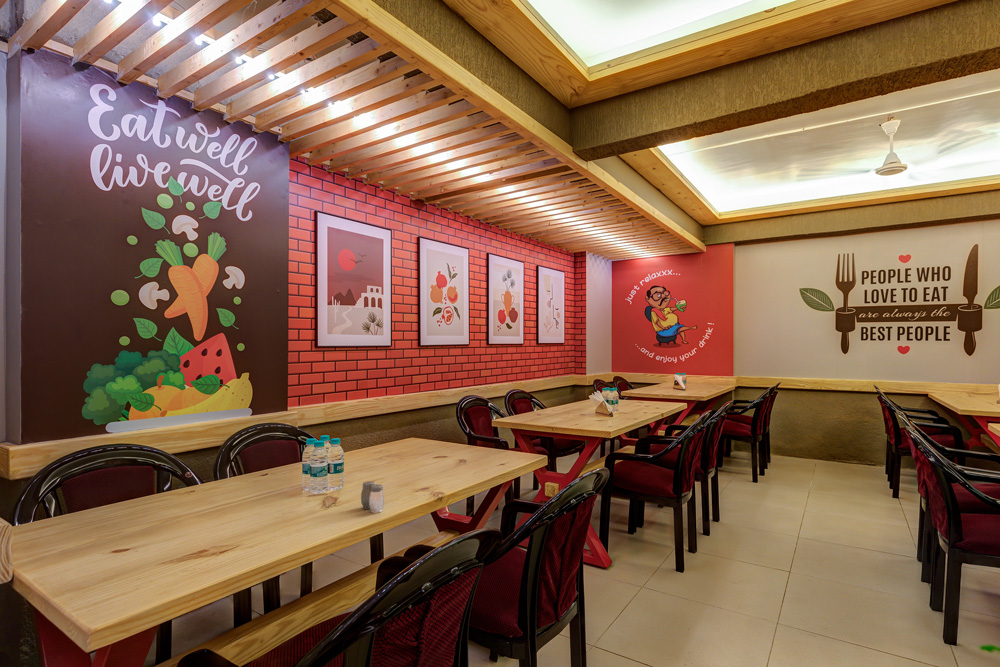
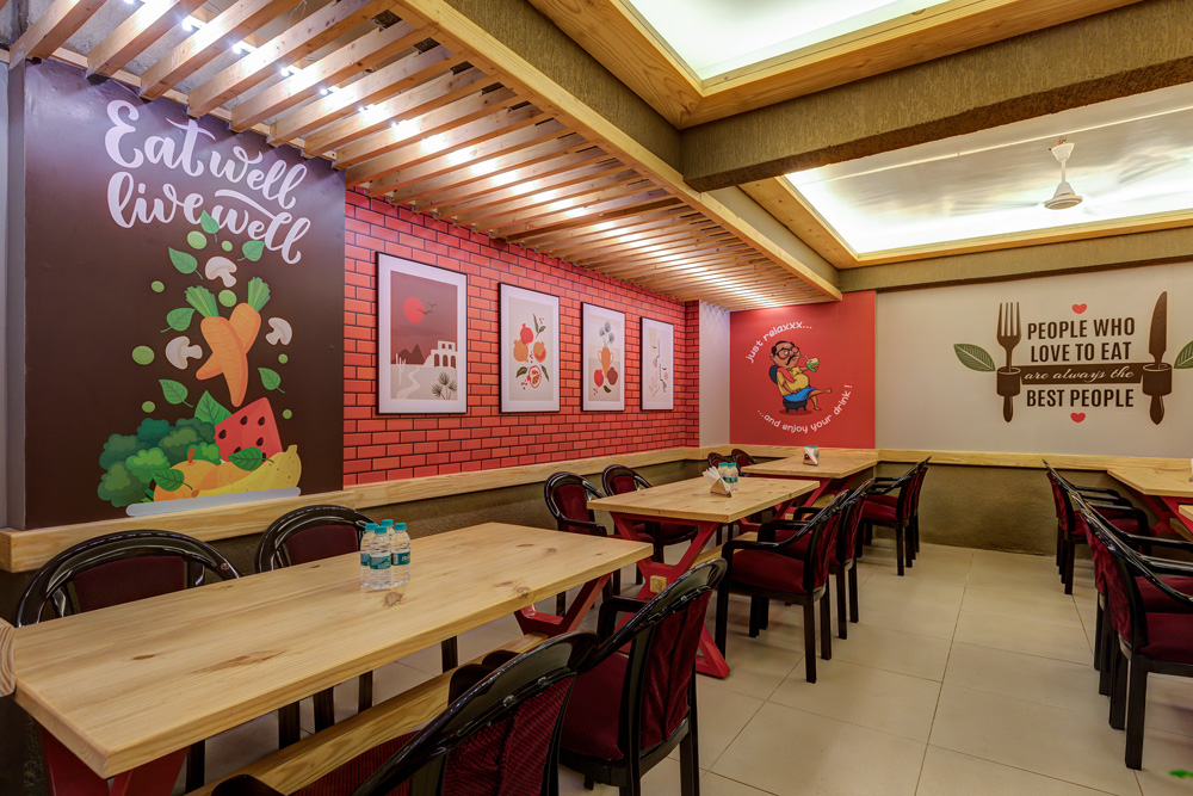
- salt and pepper shaker [360,480,385,514]
